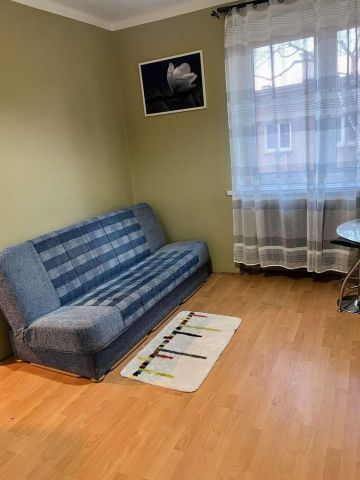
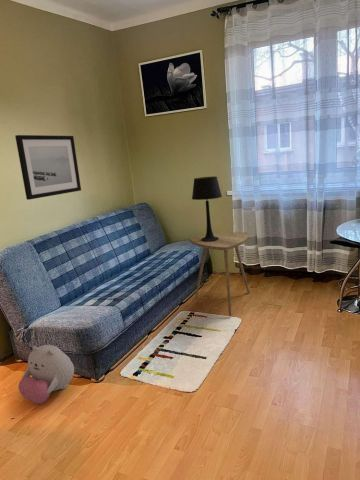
+ table lamp [191,175,223,242]
+ side table [188,232,251,317]
+ plush toy [17,344,75,405]
+ wall art [14,134,82,201]
